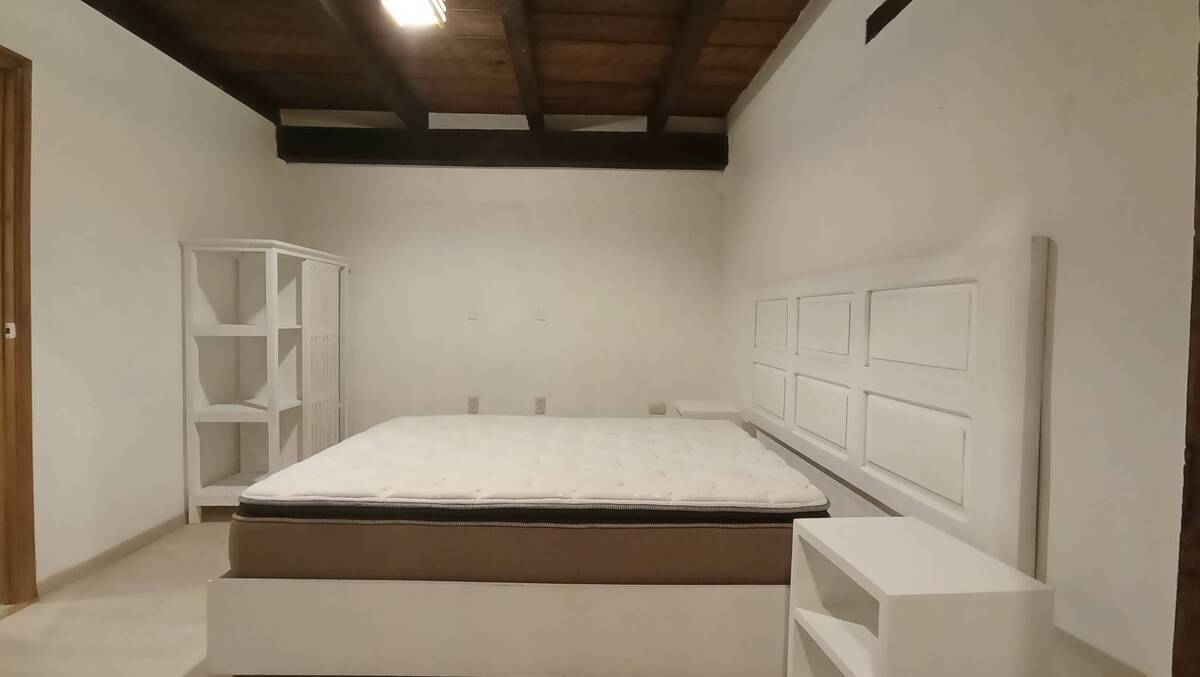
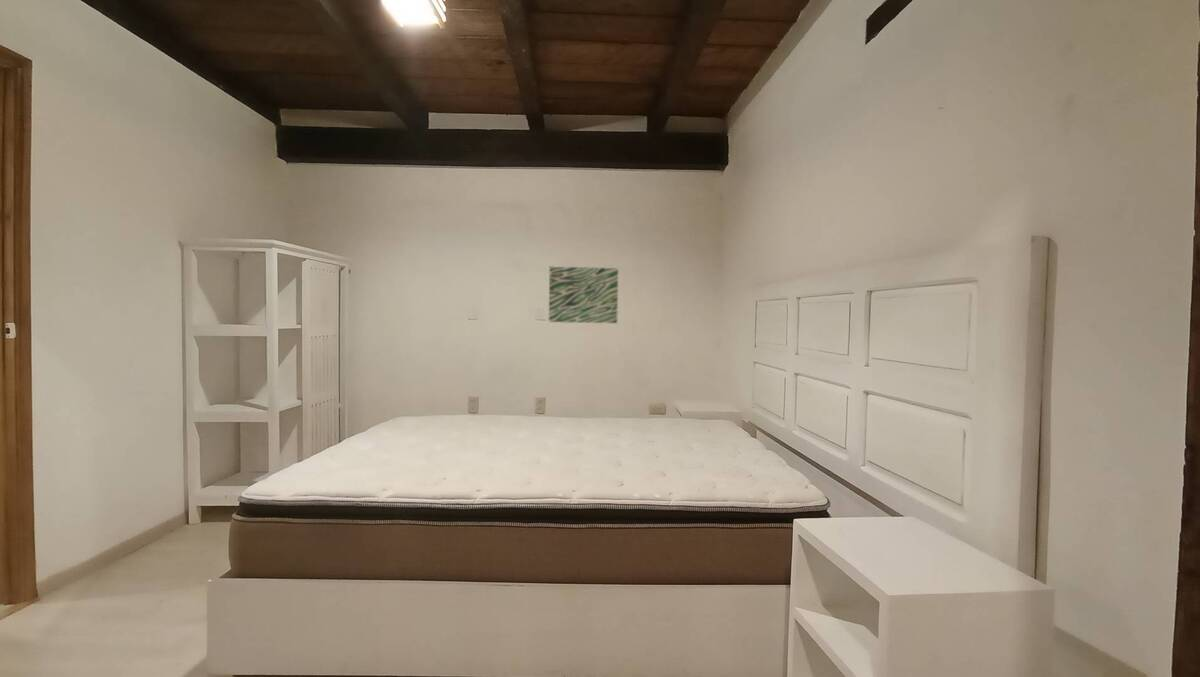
+ wall art [548,266,619,324]
